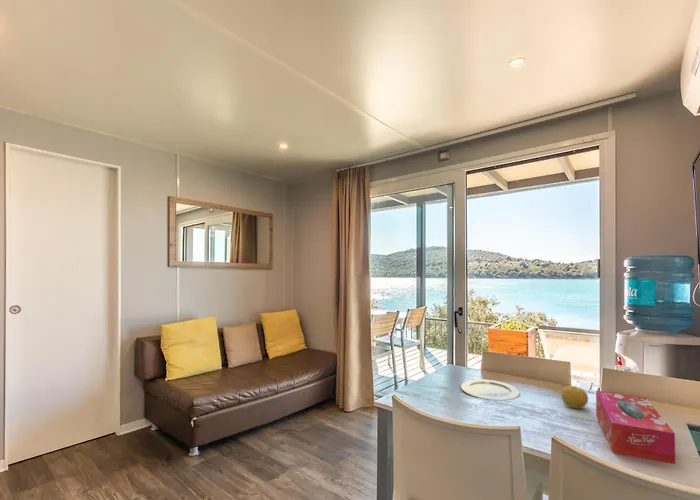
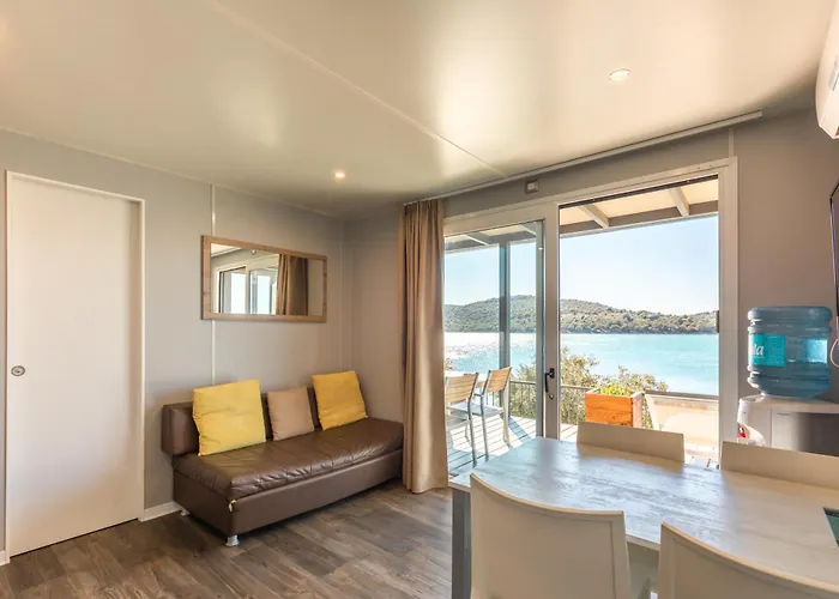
- fruit [560,385,589,410]
- tissue box [595,390,676,465]
- plate [460,378,521,401]
